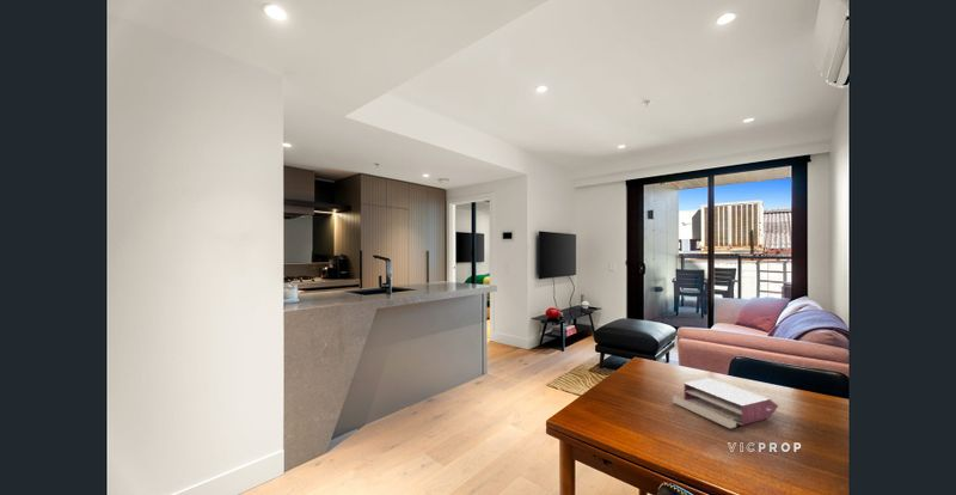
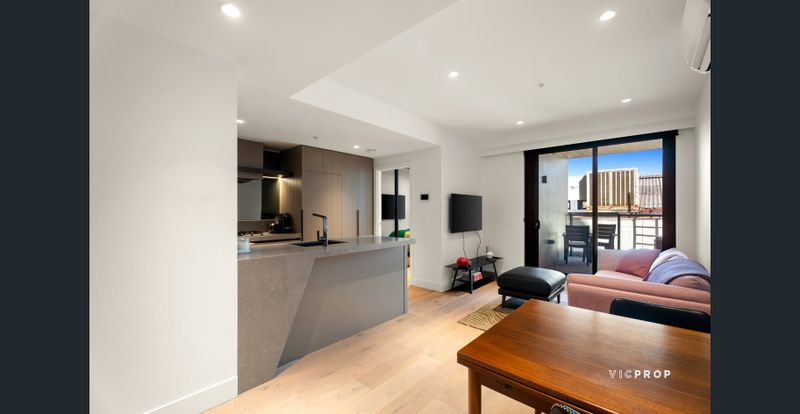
- book [672,377,780,429]
